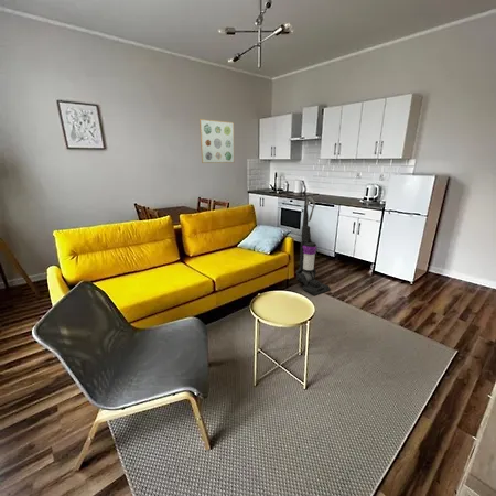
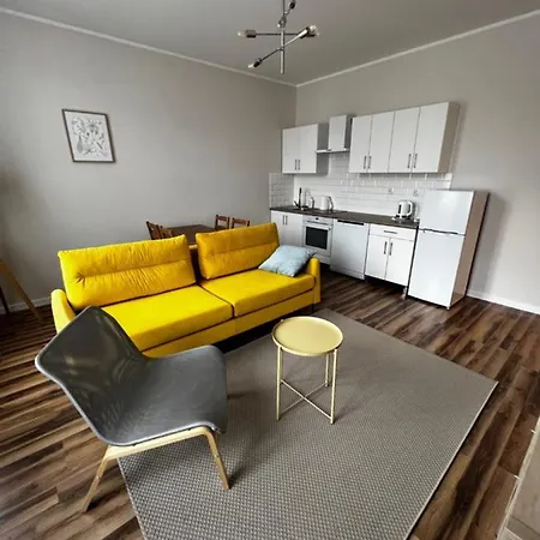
- vacuum cleaner [295,195,332,296]
- wall art [198,118,235,164]
